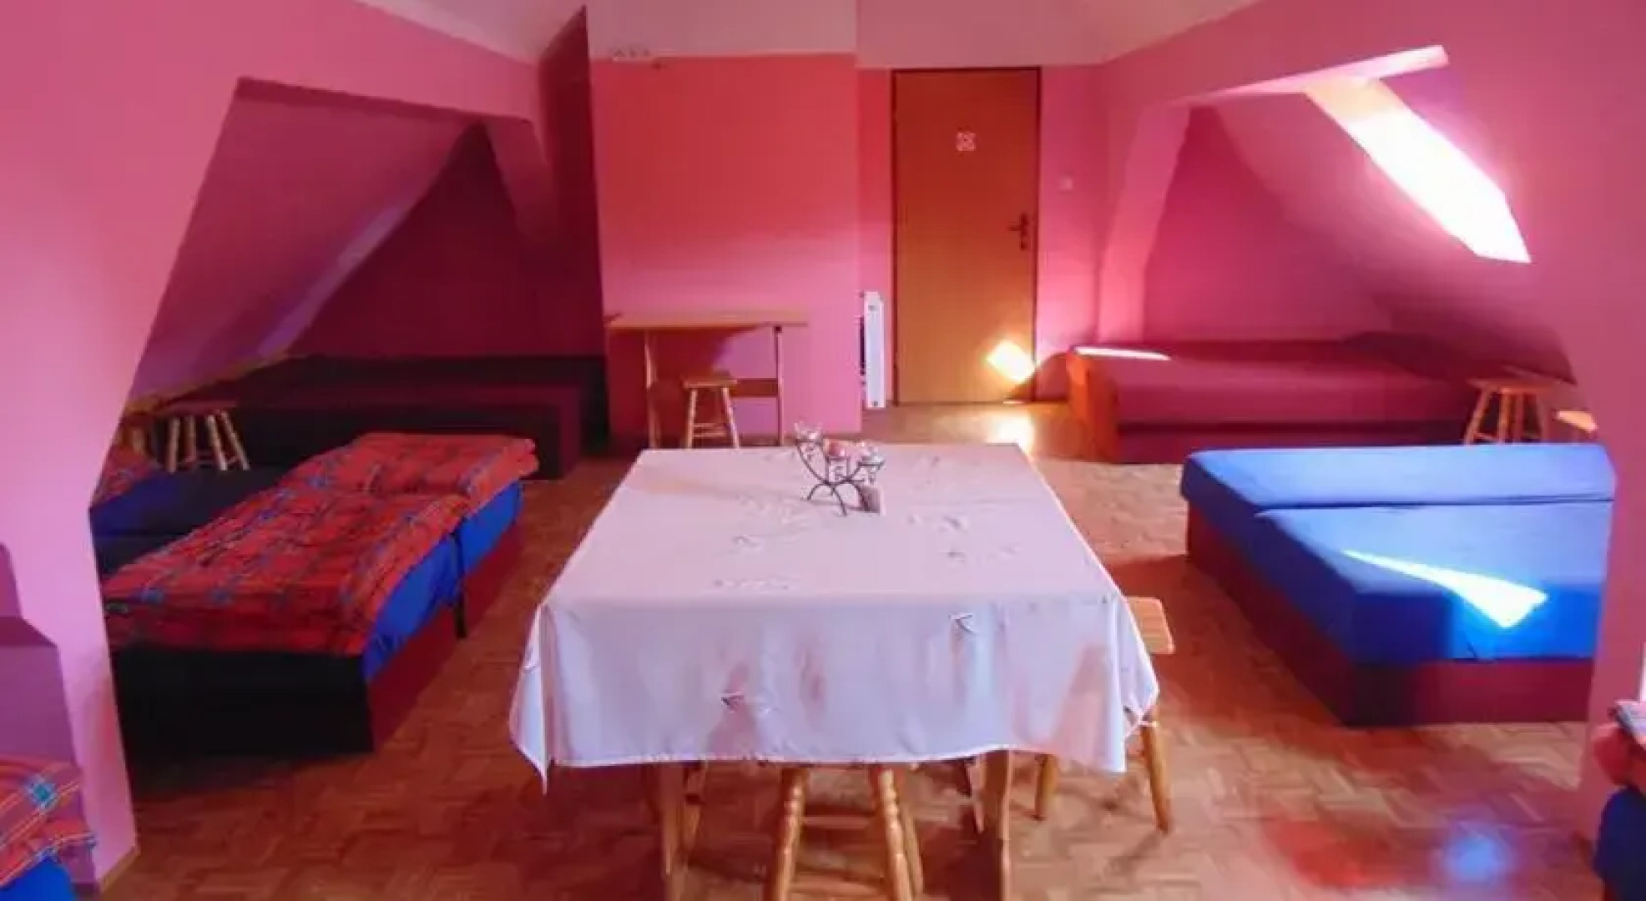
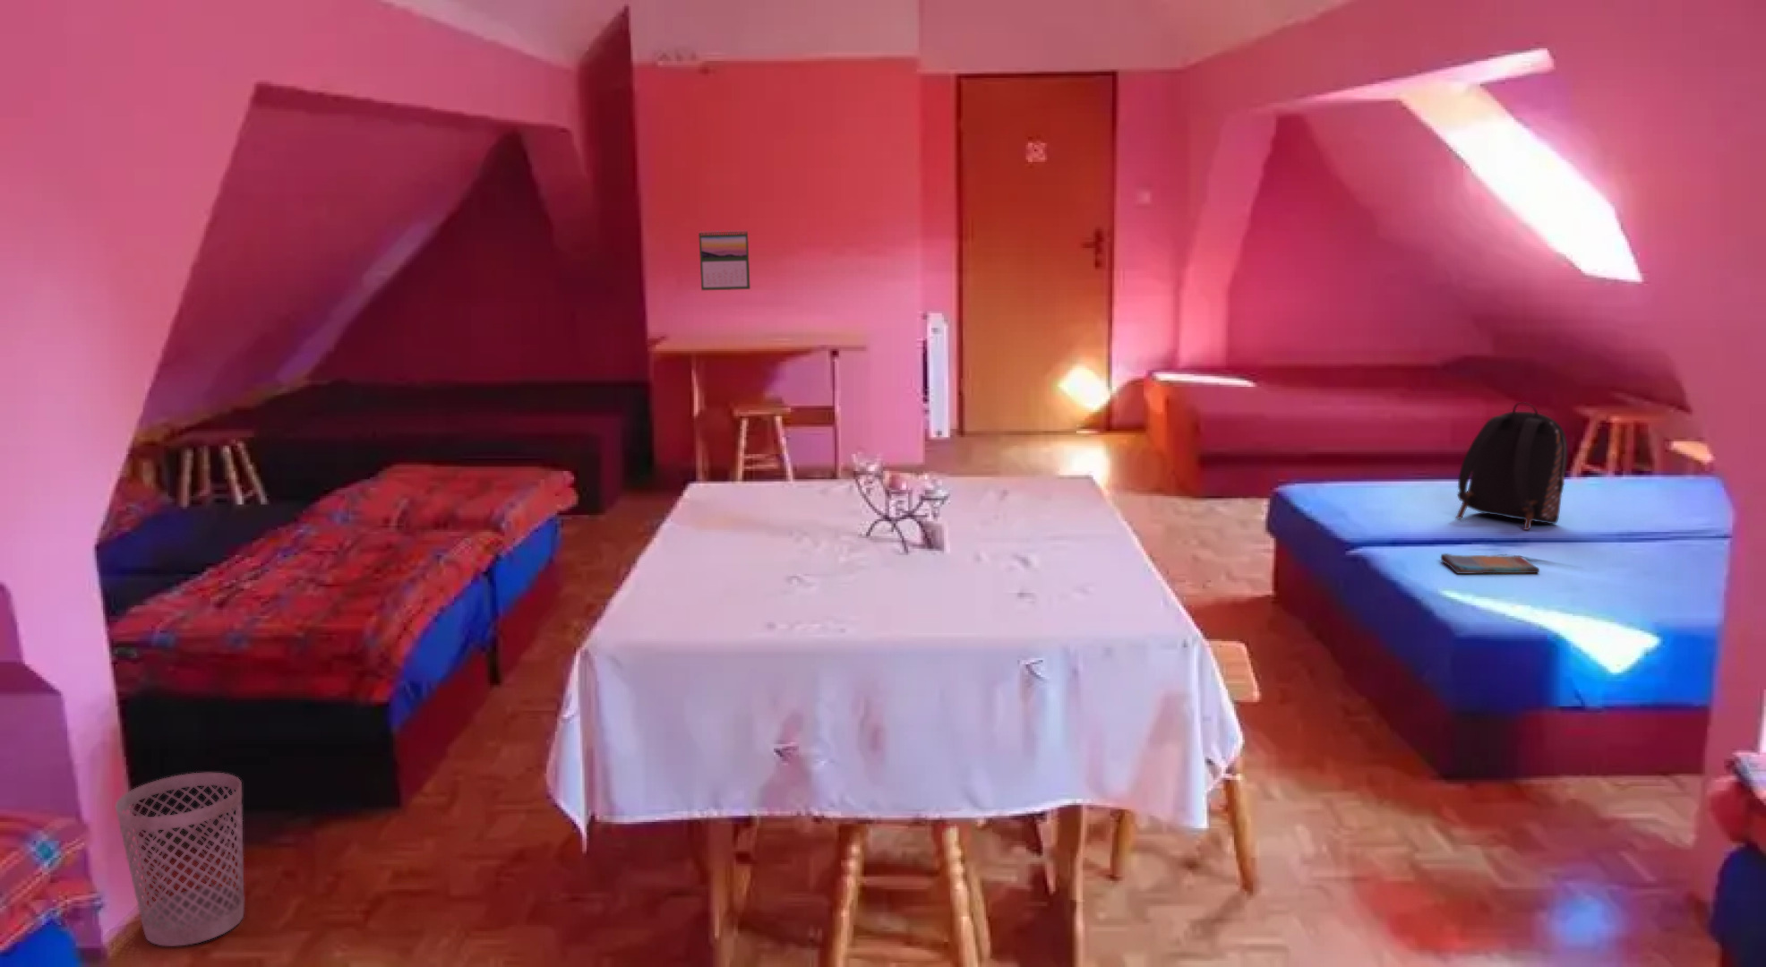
+ wastebasket [114,772,244,947]
+ backpack [1455,401,1568,531]
+ calendar [698,229,751,291]
+ dish towel [1440,553,1540,575]
